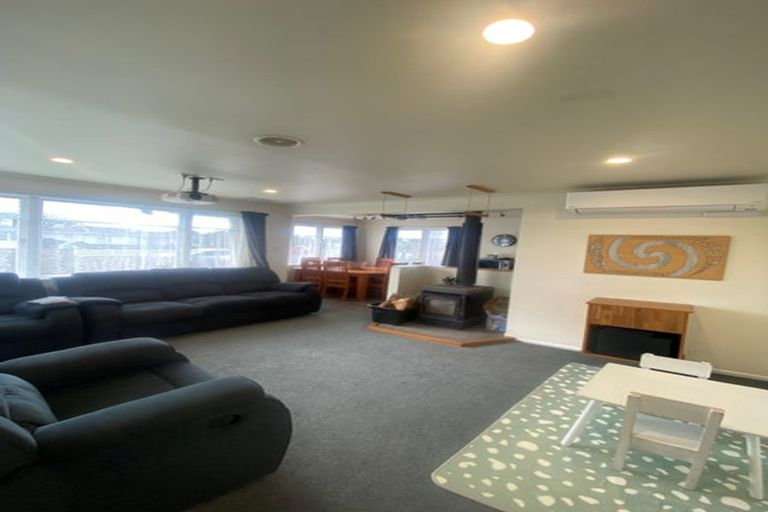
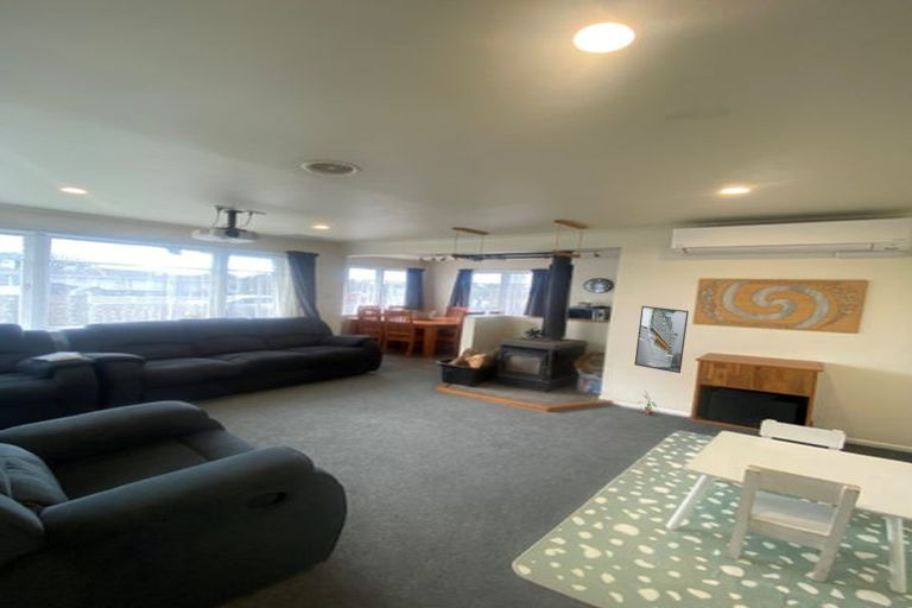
+ potted plant [636,390,658,416]
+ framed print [633,305,690,374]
